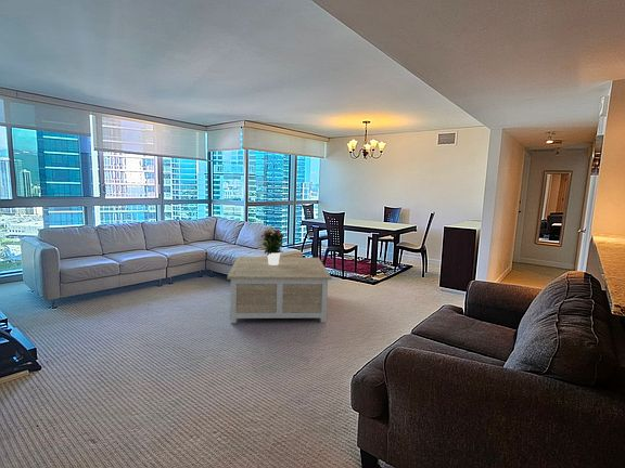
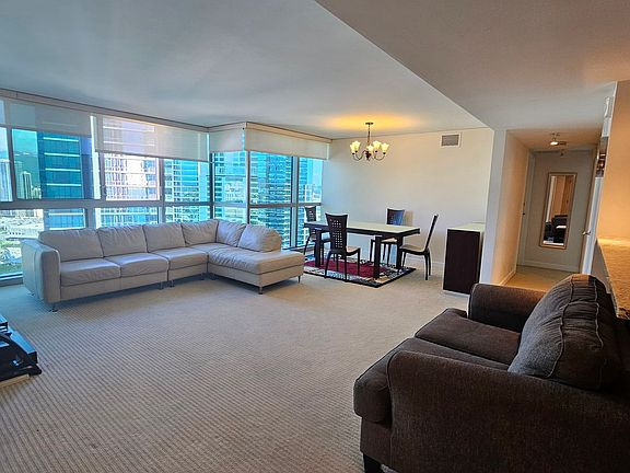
- potted flower [260,227,286,265]
- coffee table [226,256,333,324]
